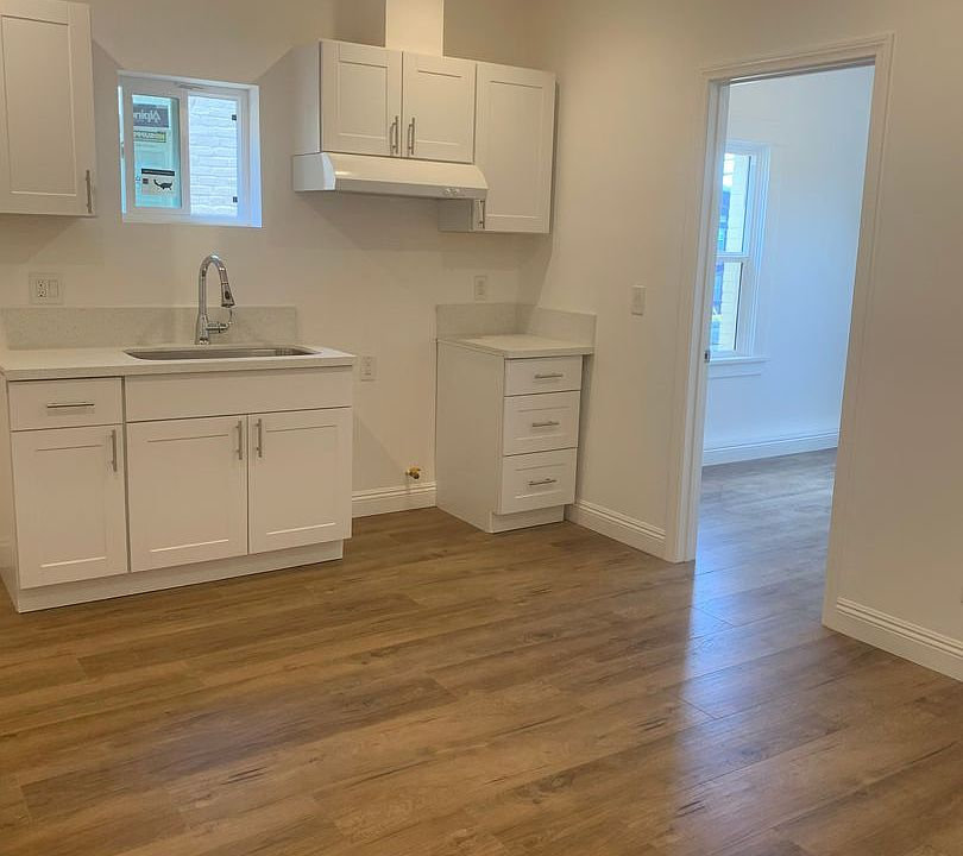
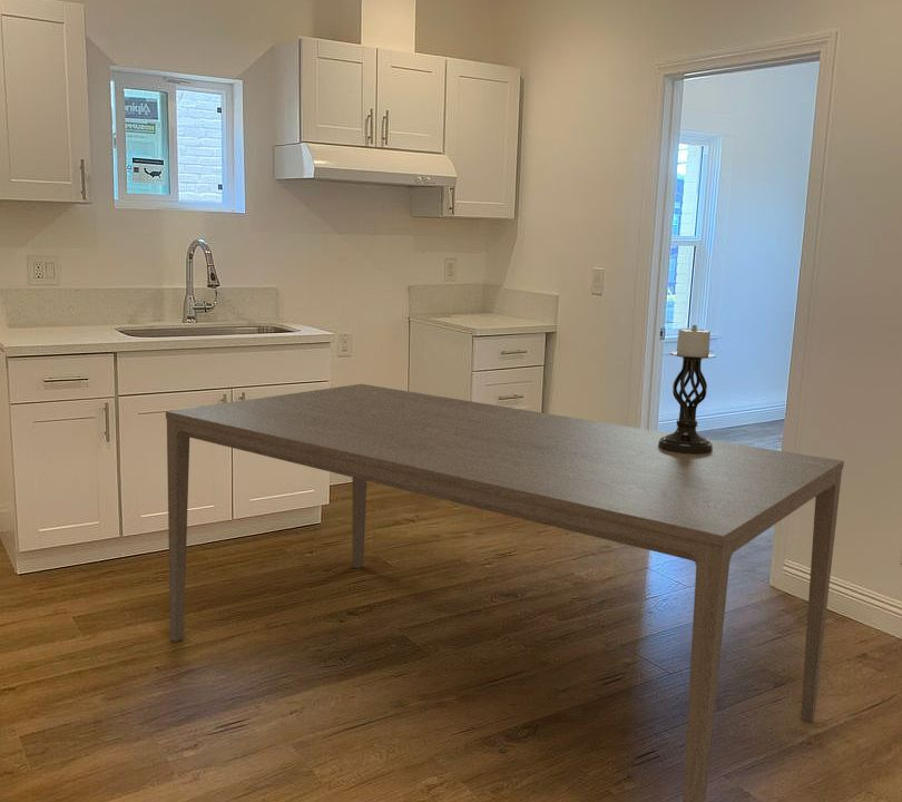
+ candle holder [658,324,717,454]
+ dining table [165,383,845,802]
